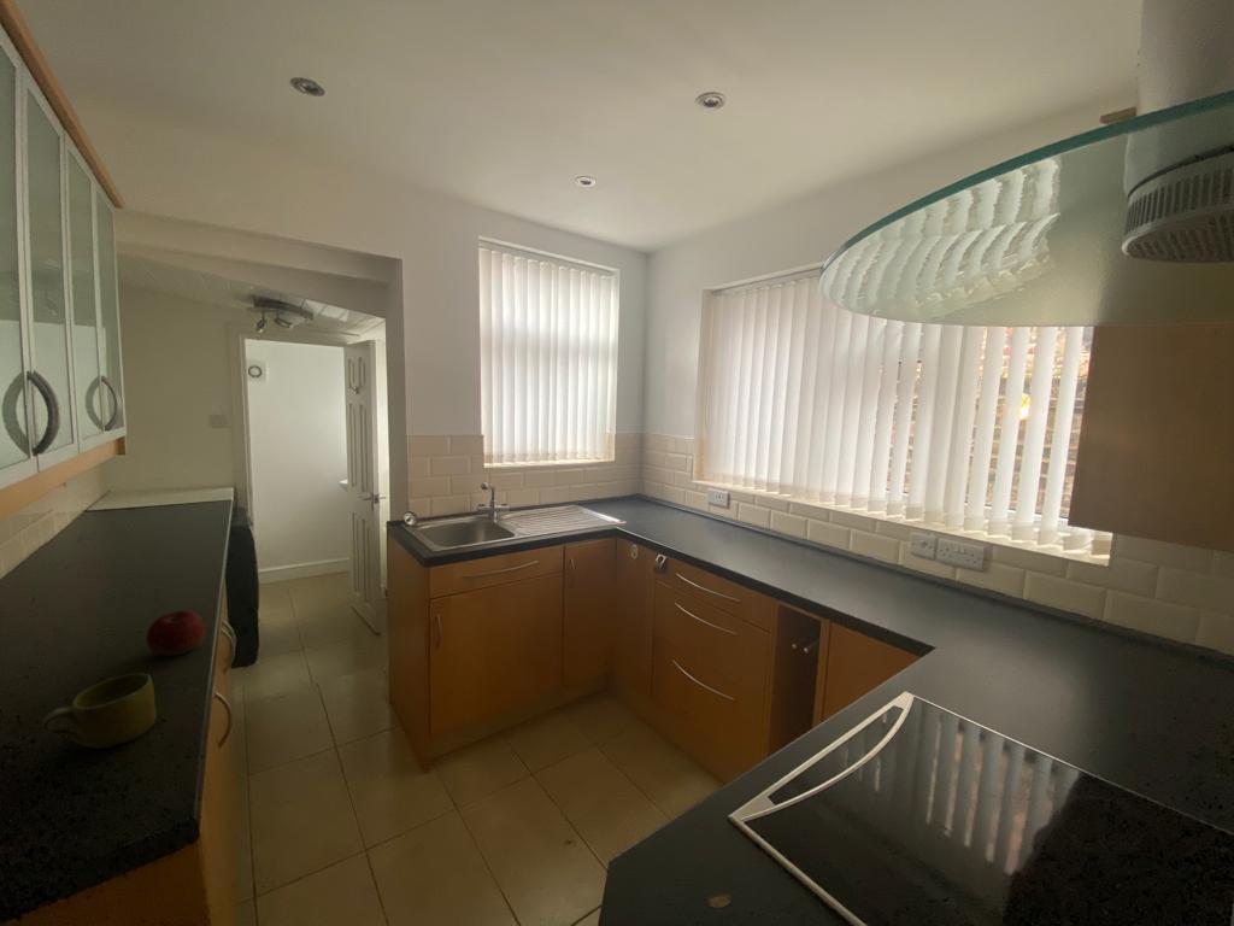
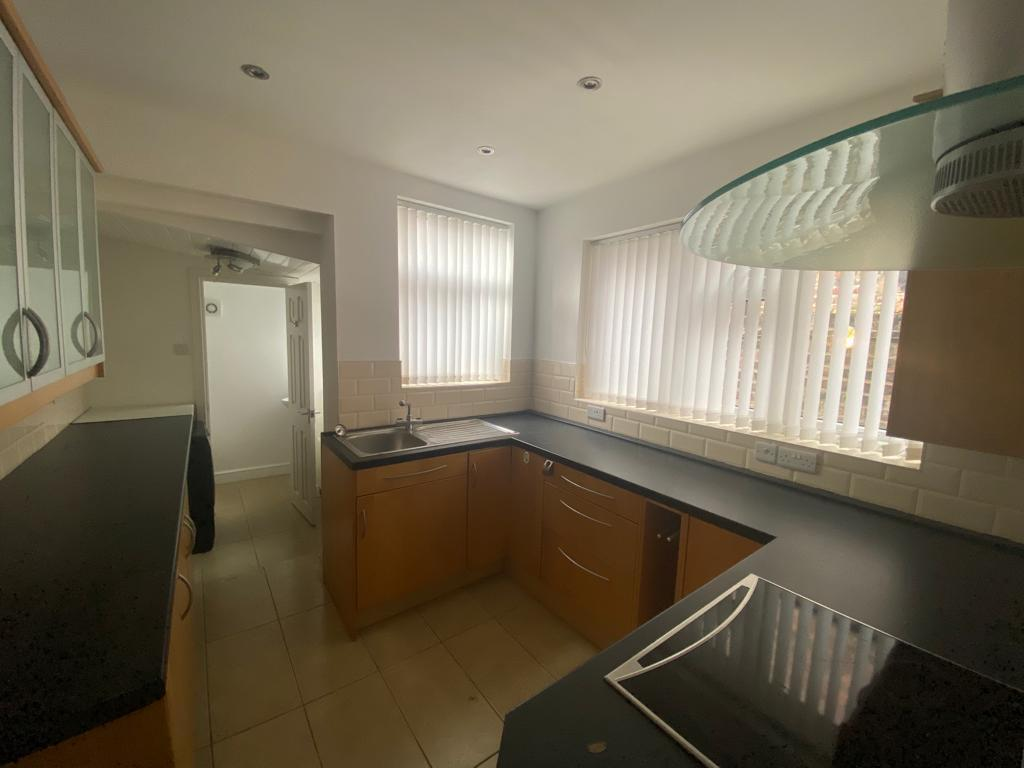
- apple [146,609,207,657]
- mug [41,672,158,750]
